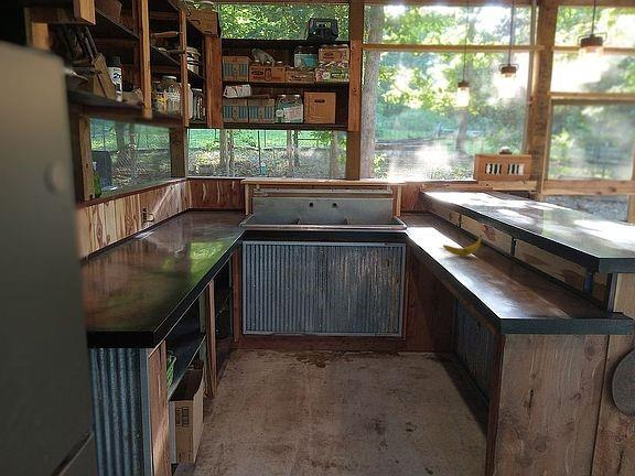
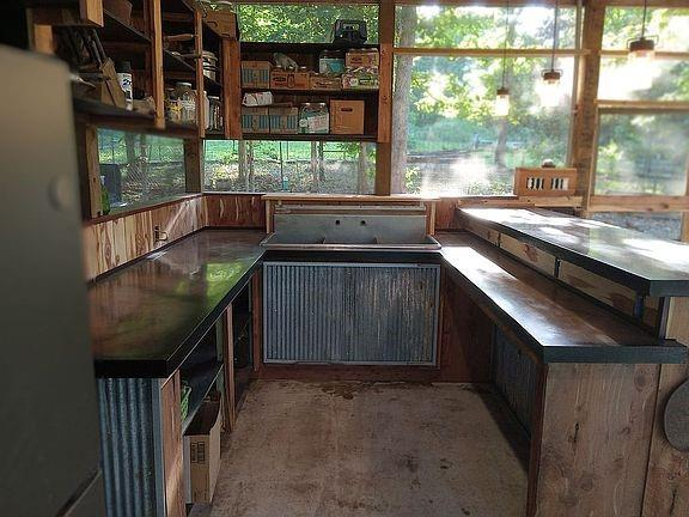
- banana [442,234,483,257]
